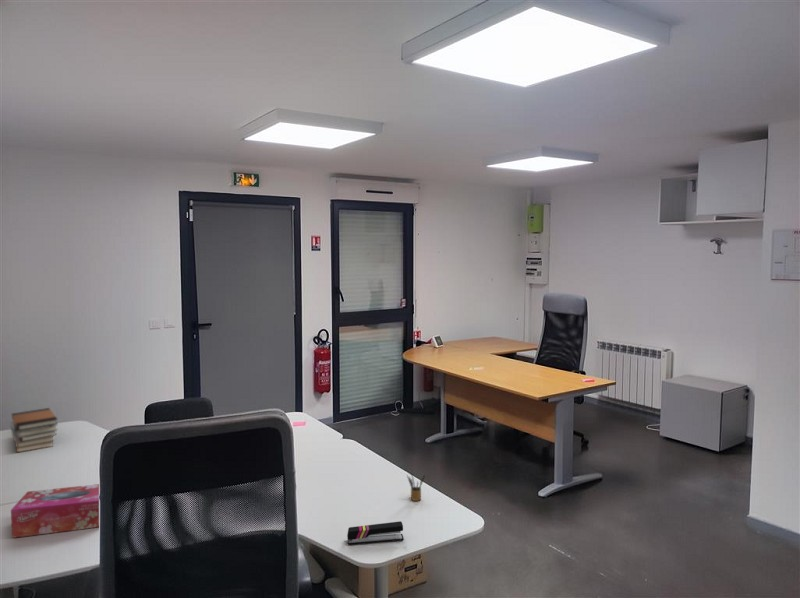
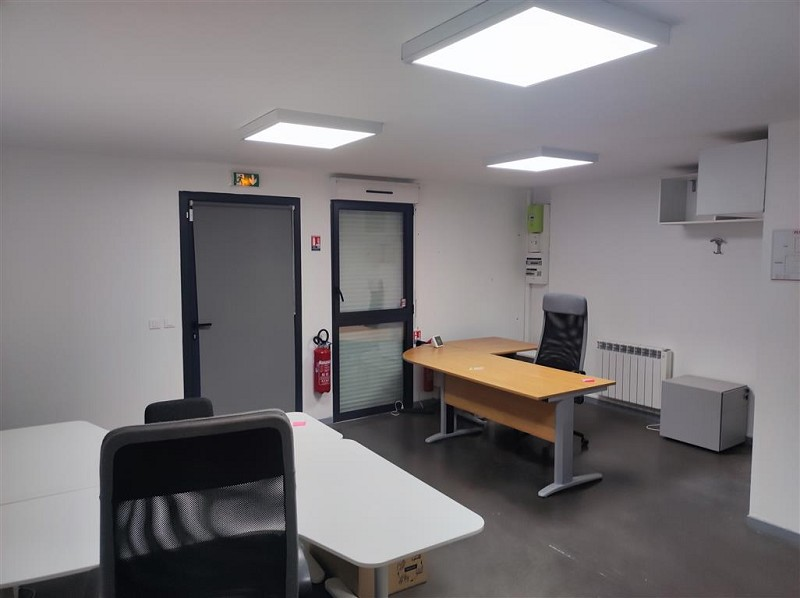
- tissue box [10,483,100,539]
- stapler [346,520,405,546]
- pencil box [406,471,426,502]
- book stack [9,407,59,454]
